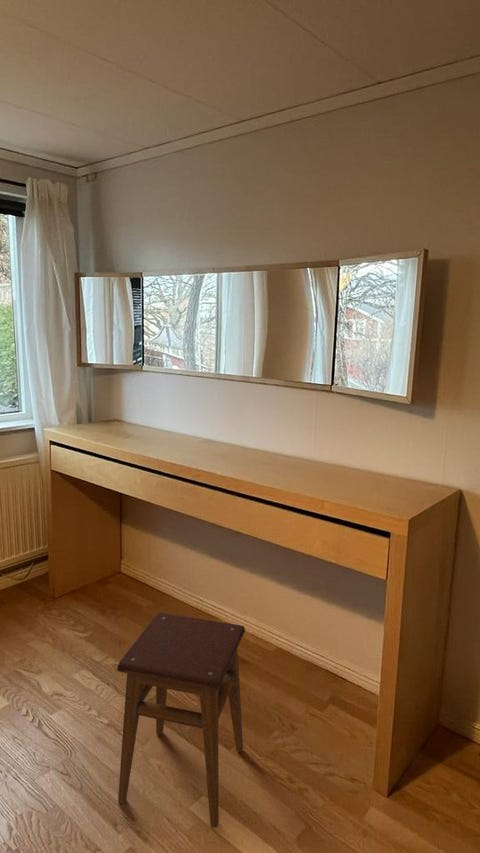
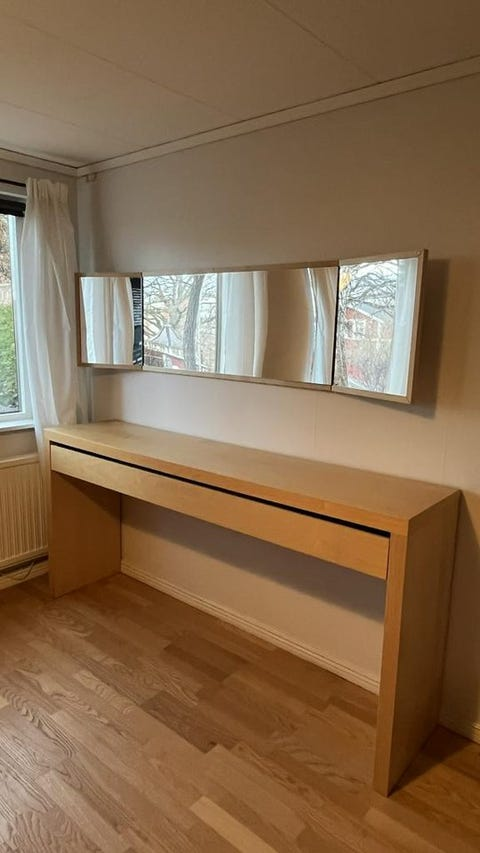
- stool [116,612,246,828]
